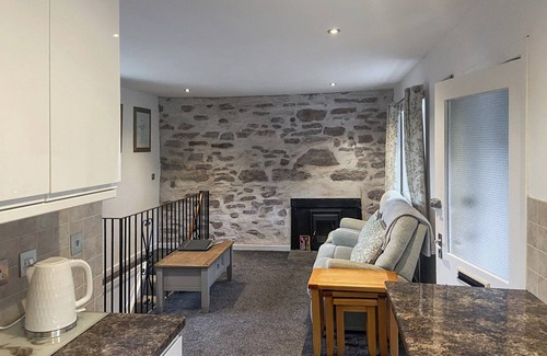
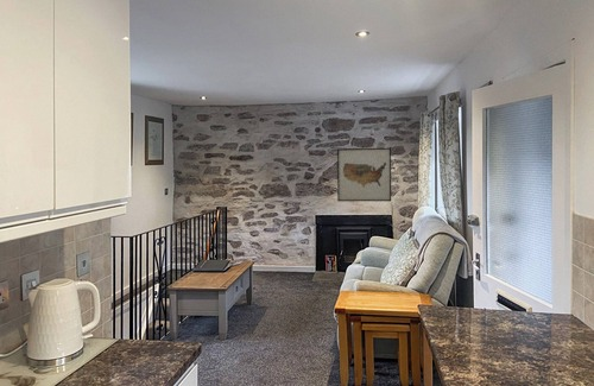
+ wall art [336,147,392,202]
